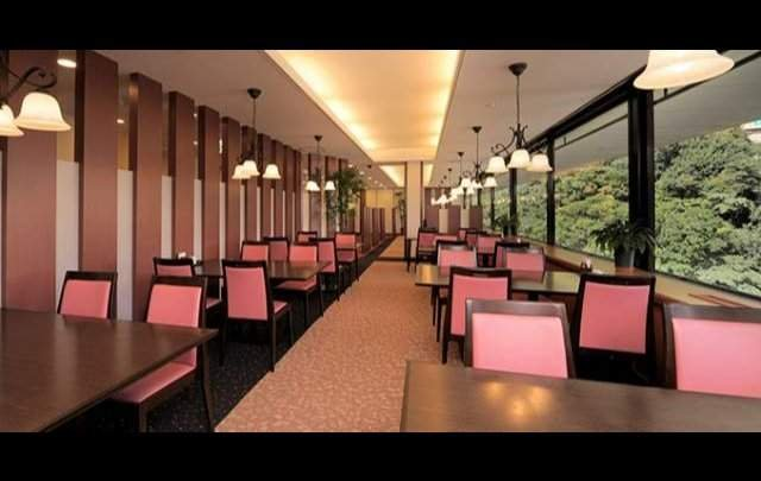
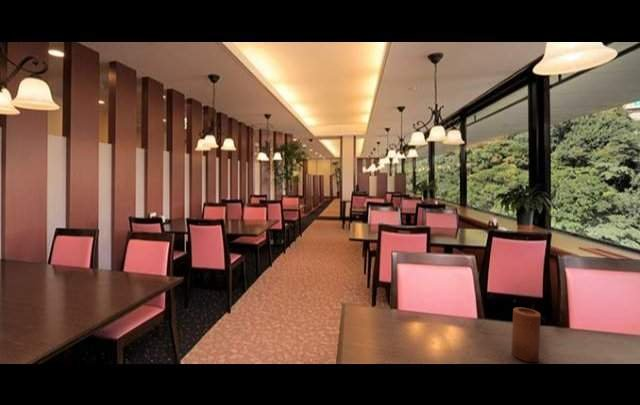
+ candle [511,306,541,363]
